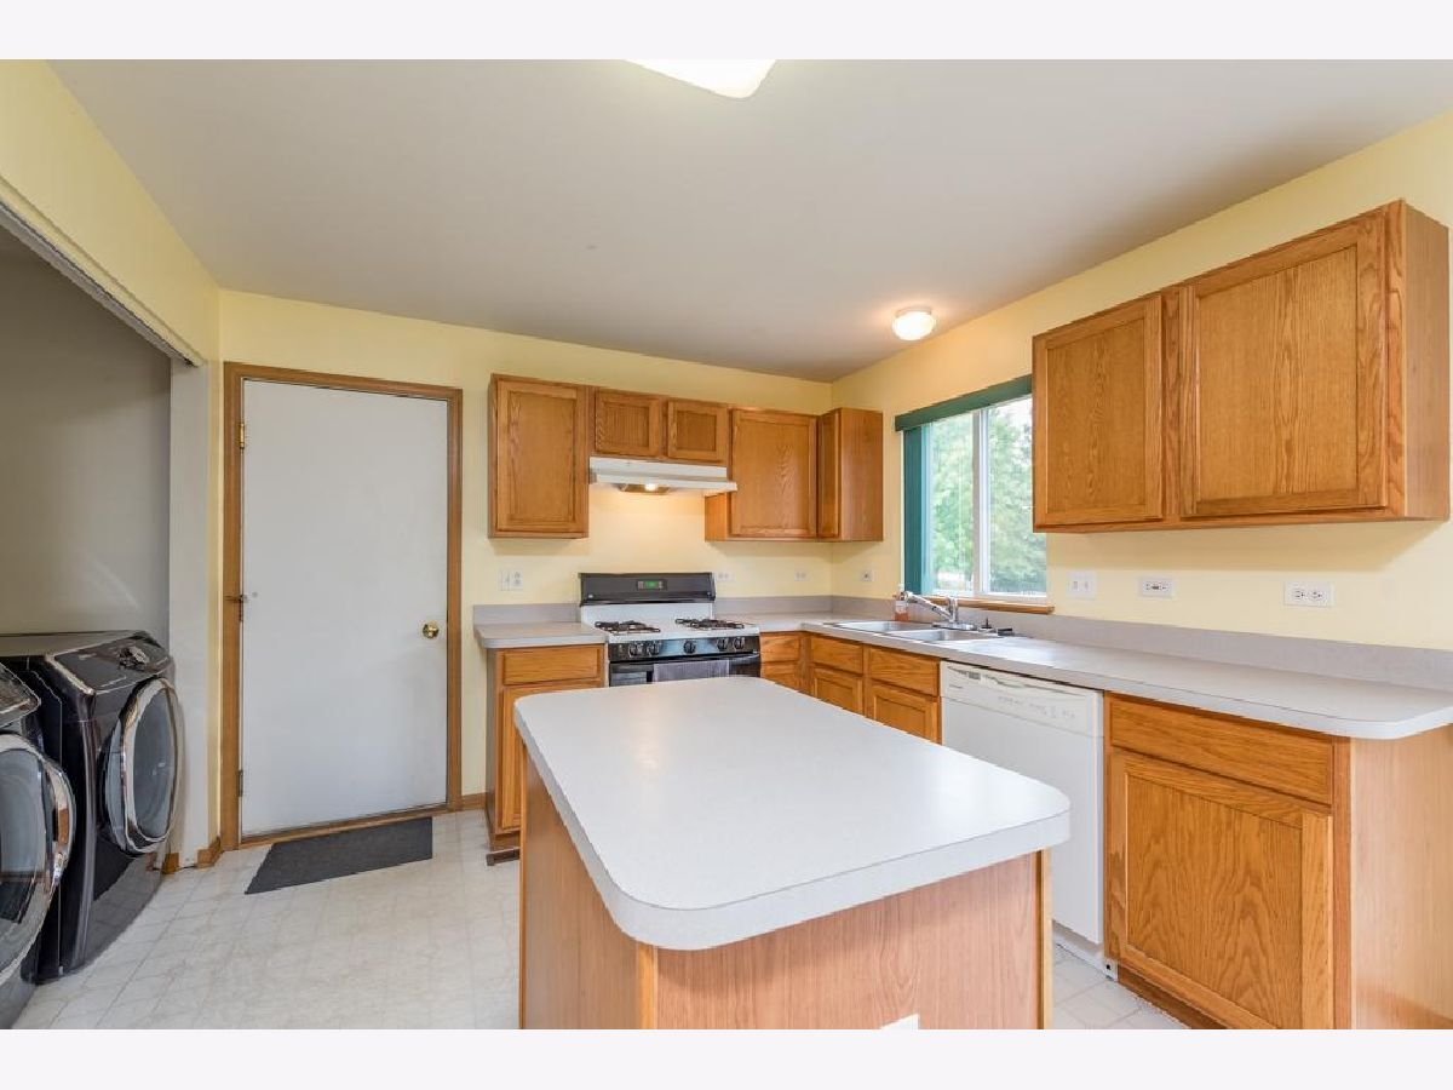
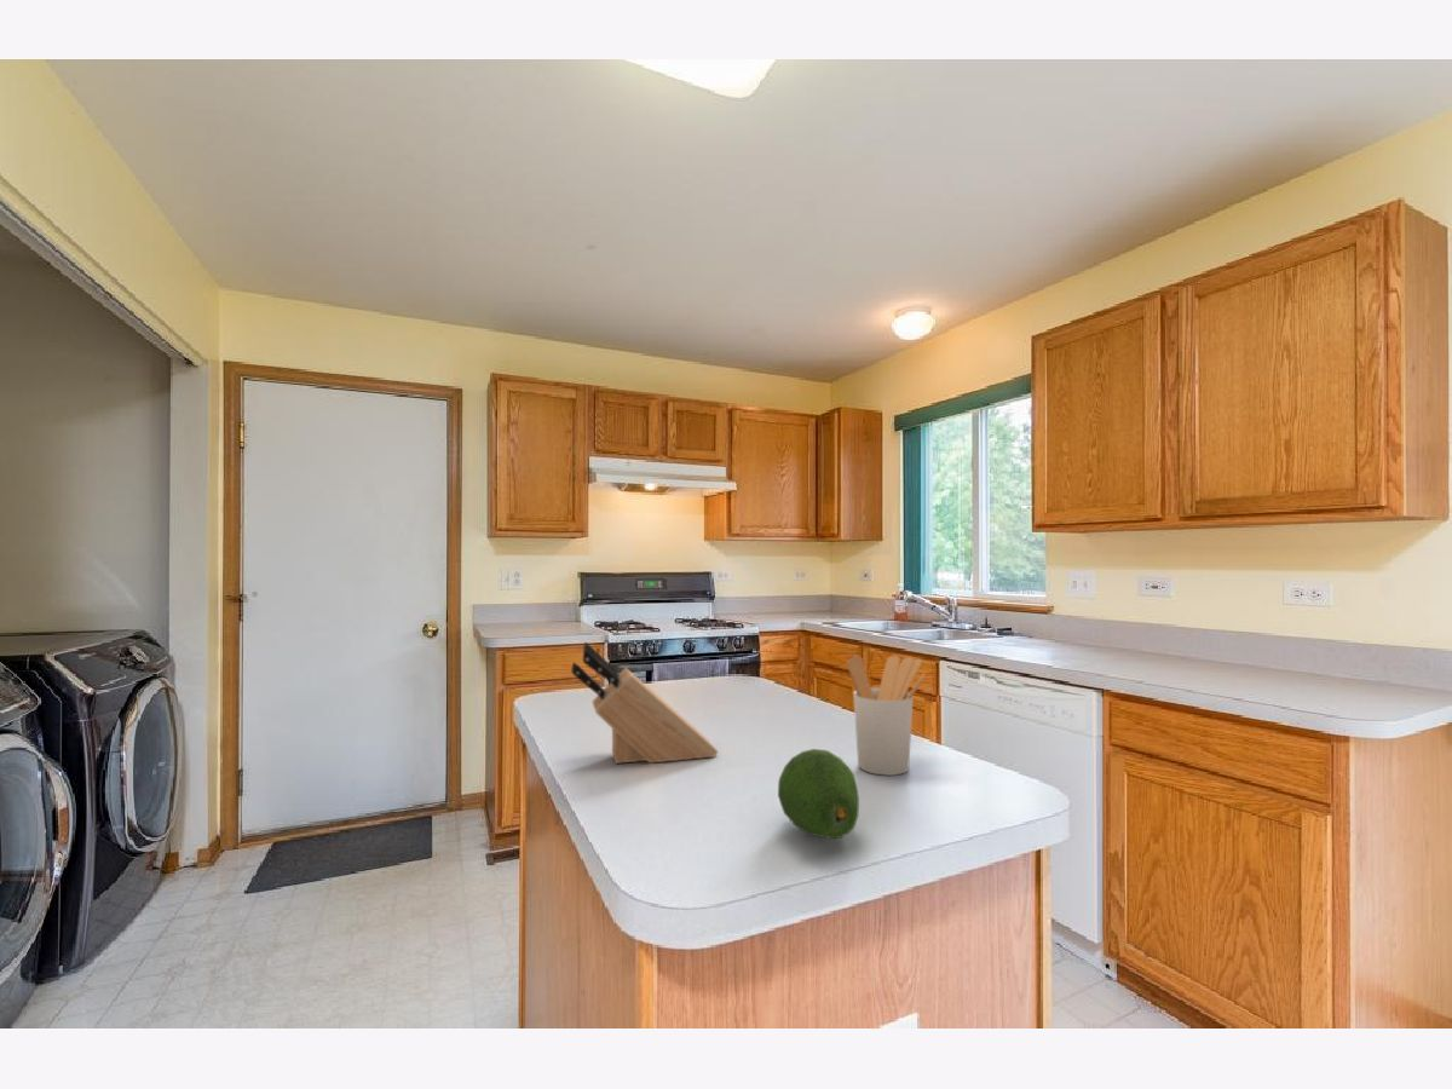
+ utensil holder [846,653,927,777]
+ knife block [570,641,719,765]
+ fruit [777,748,860,840]
